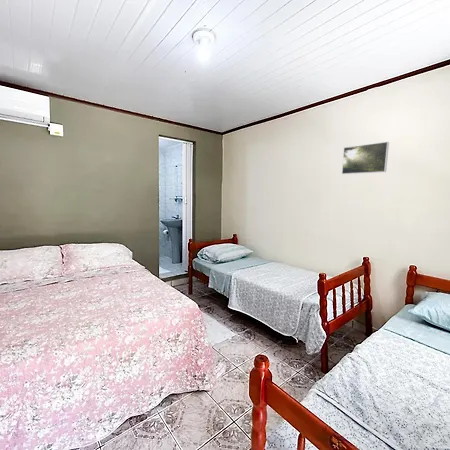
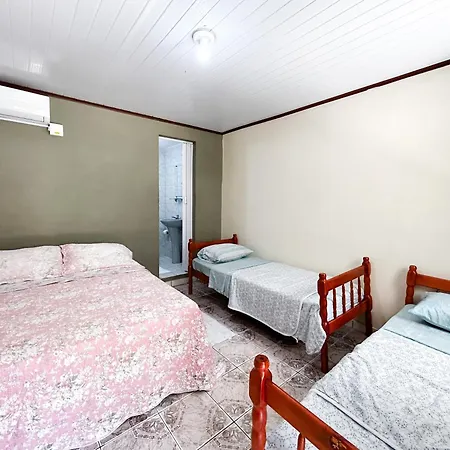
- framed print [341,141,390,175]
